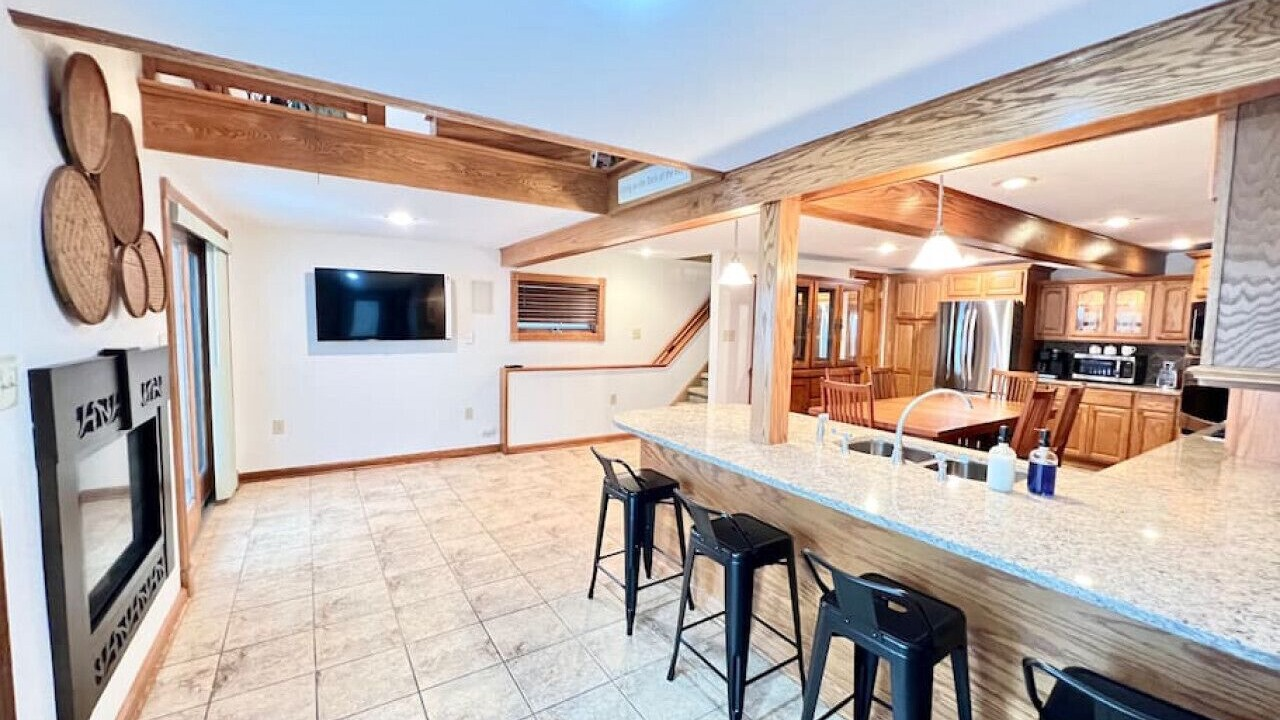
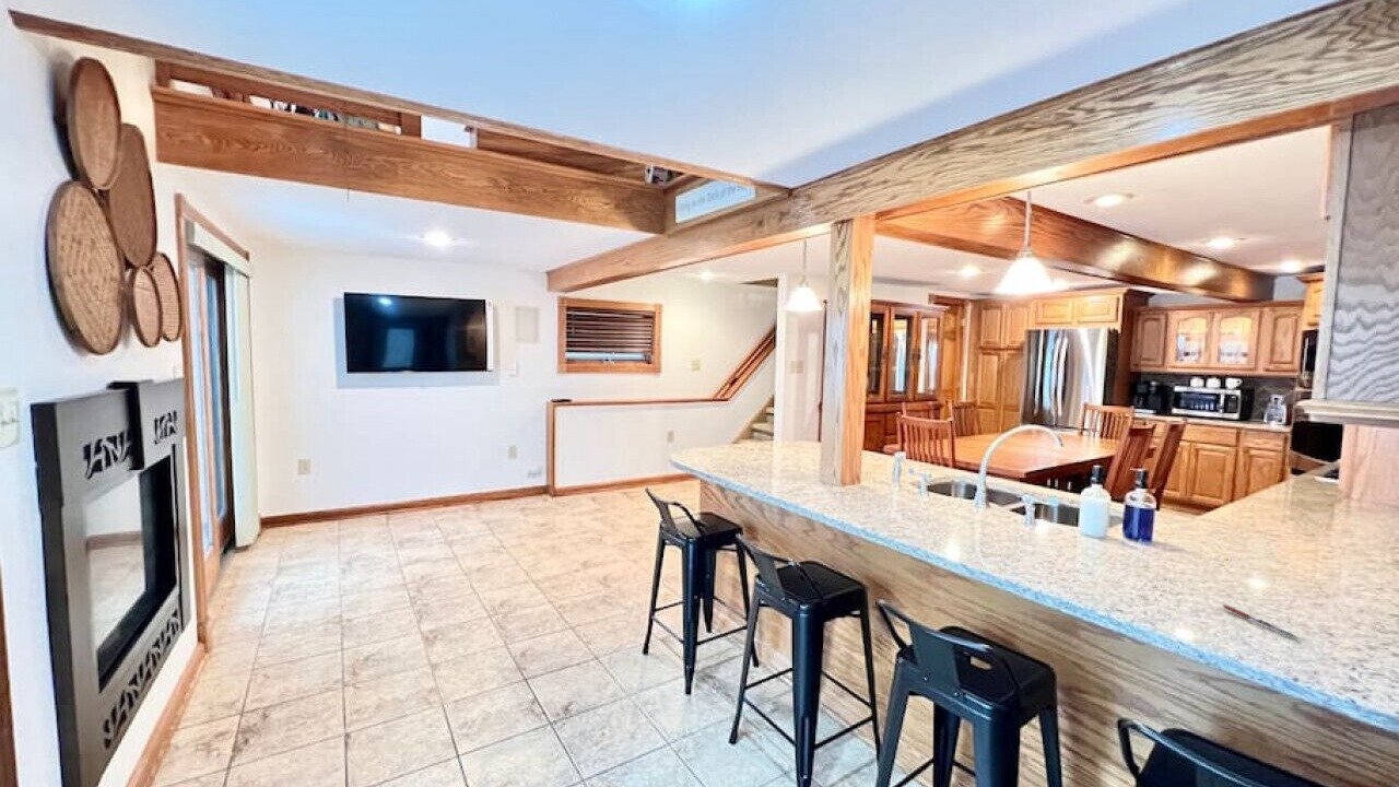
+ pen [1222,603,1301,639]
